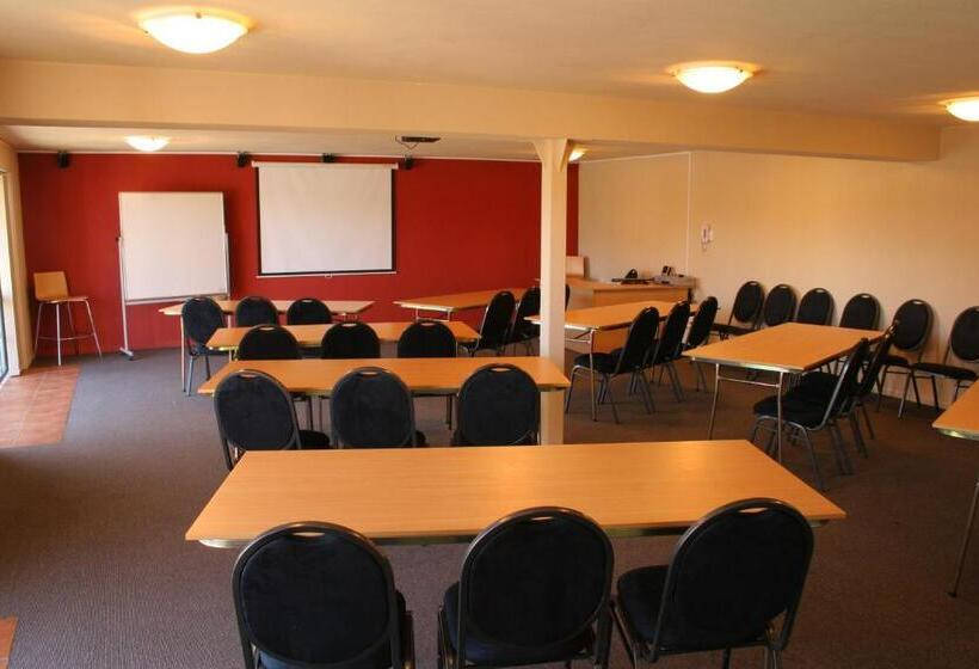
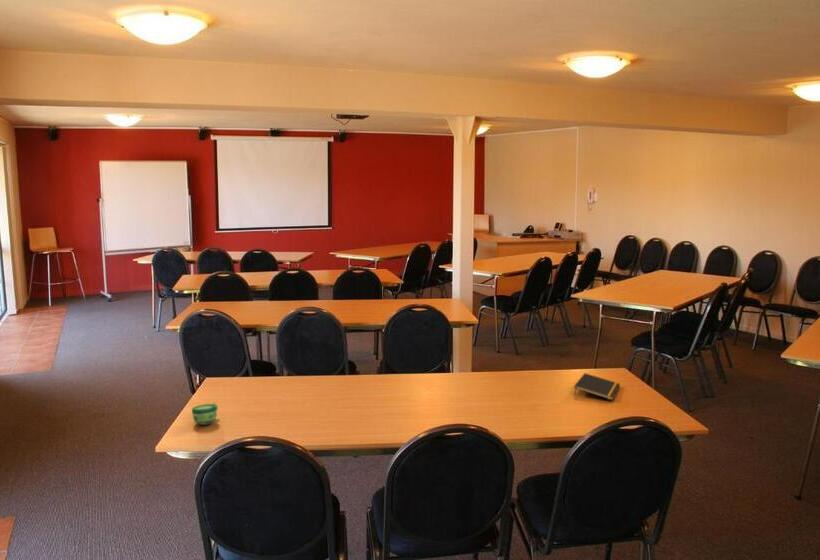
+ notepad [573,372,621,401]
+ cup [191,402,219,426]
